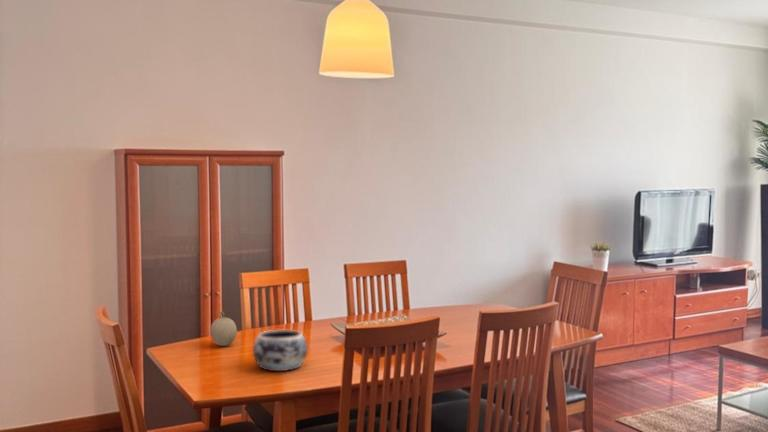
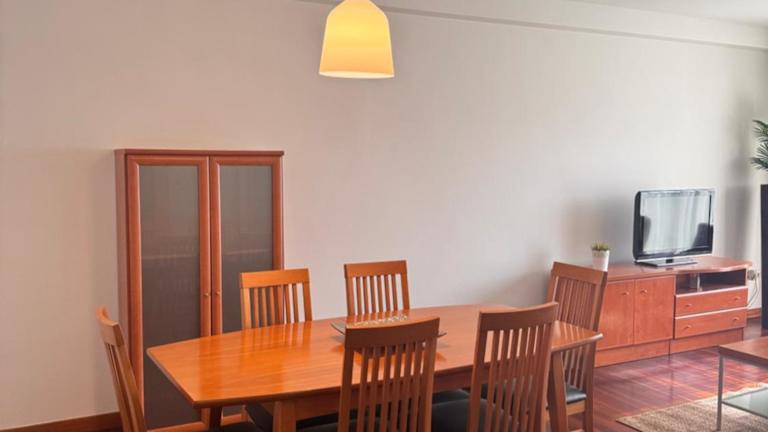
- decorative bowl [252,329,309,372]
- fruit [209,311,238,347]
